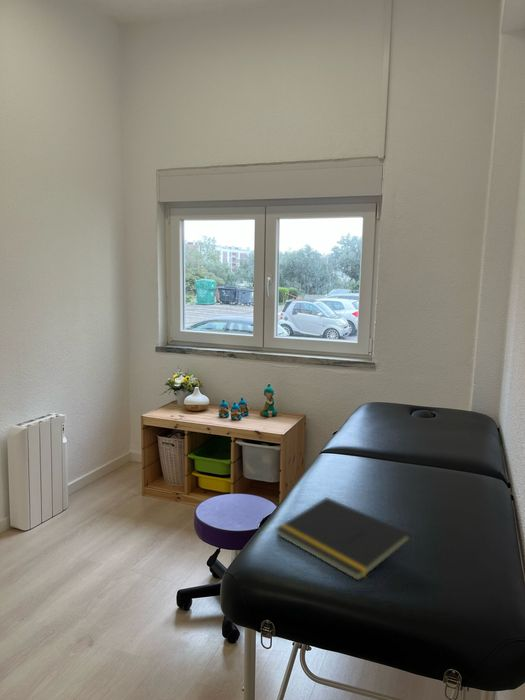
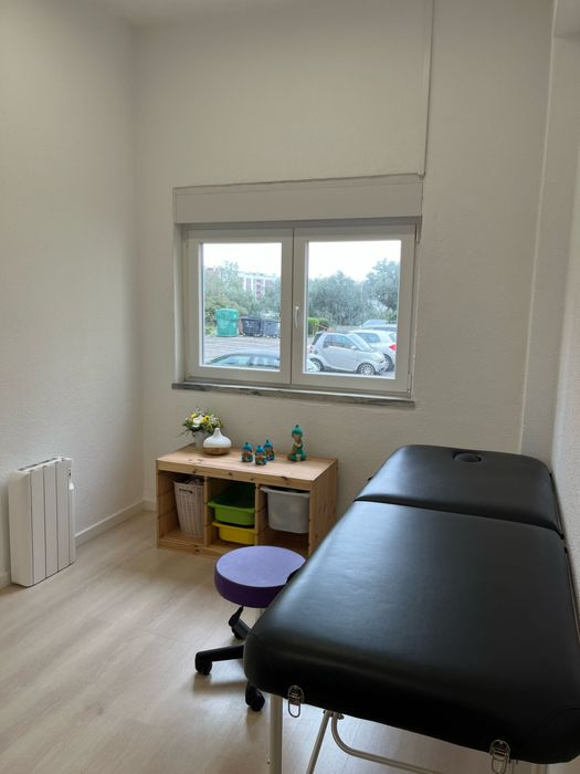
- notepad [274,496,412,582]
